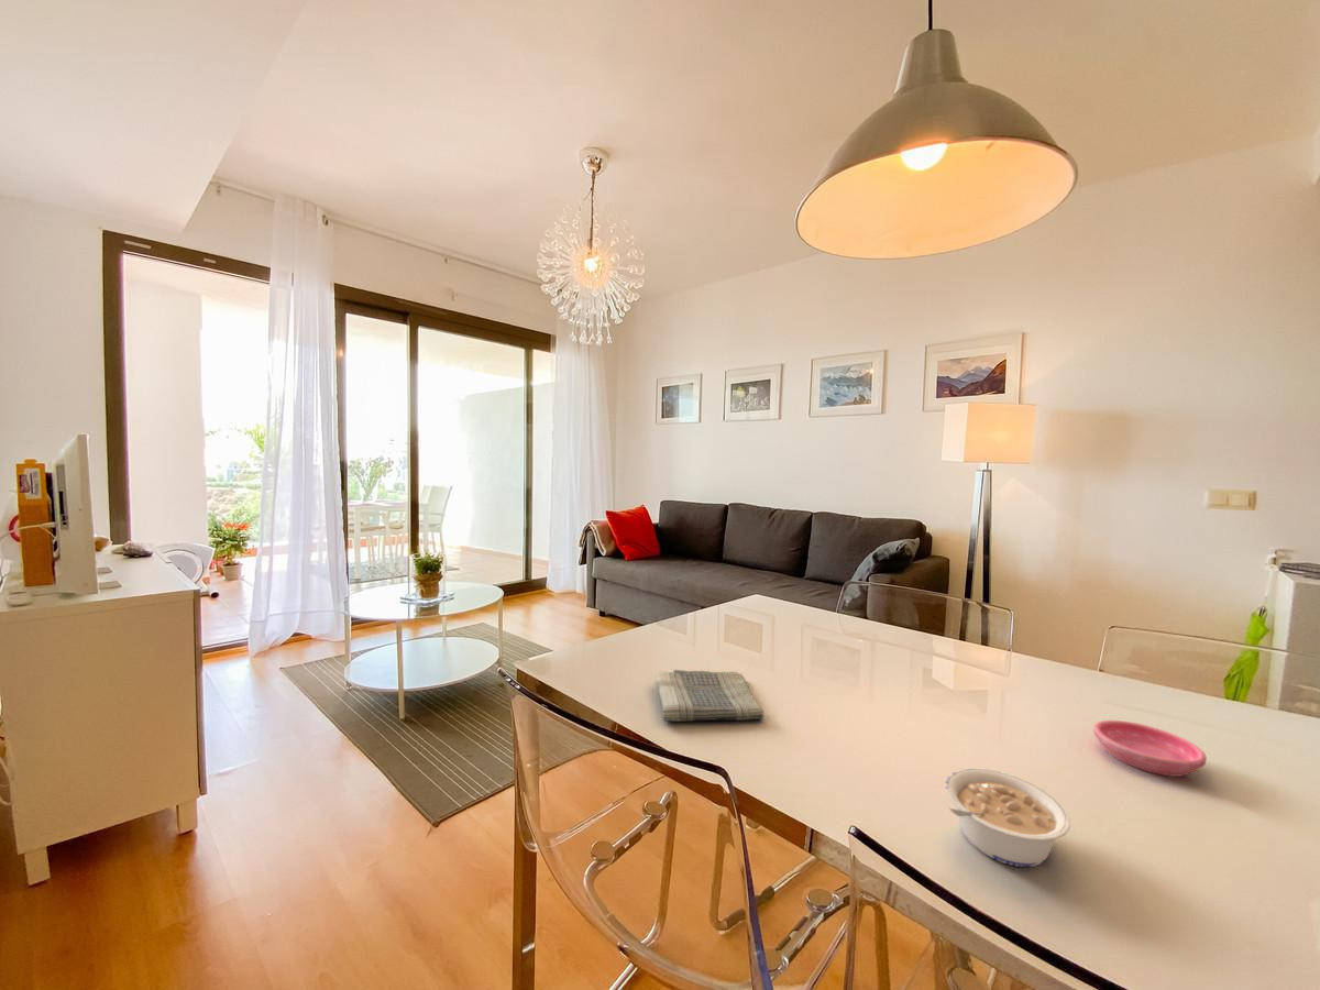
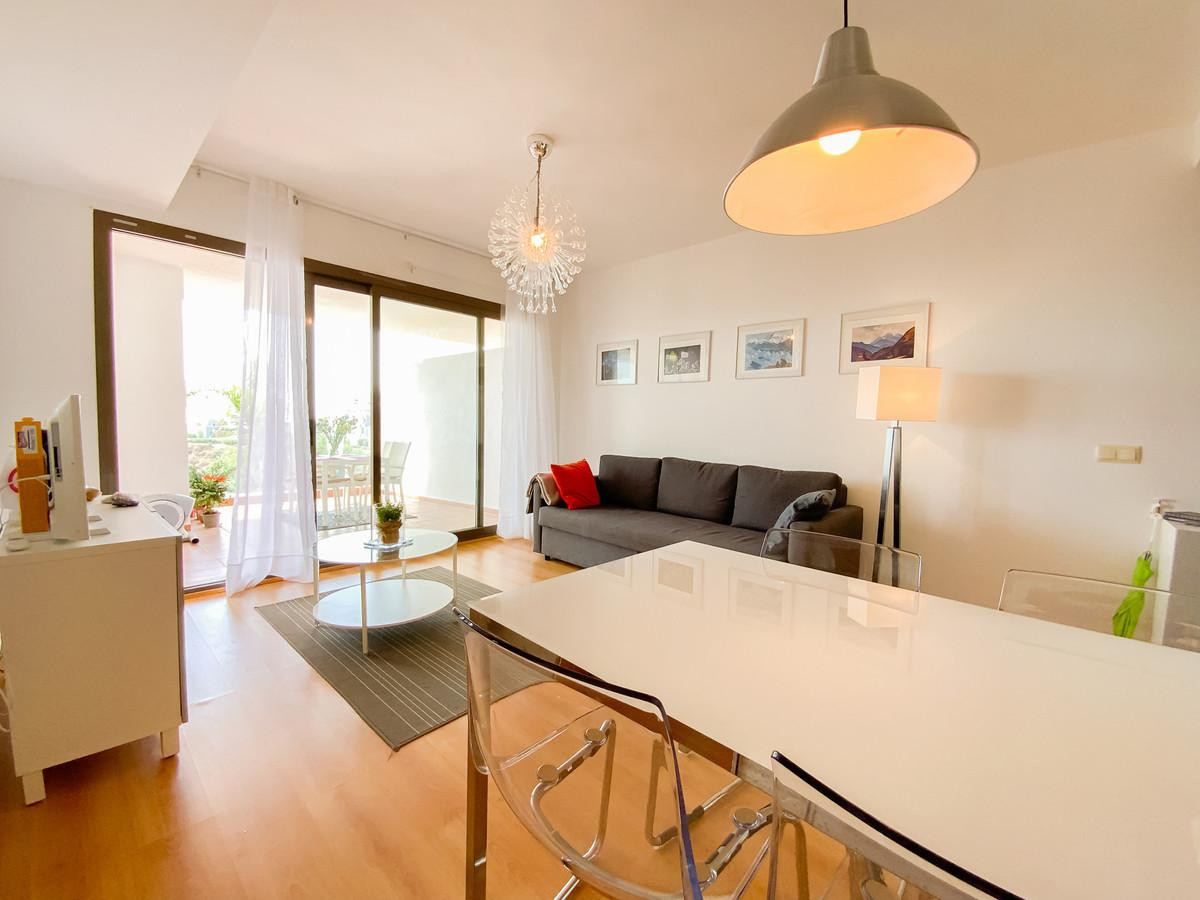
- legume [944,767,1071,869]
- saucer [1092,719,1208,778]
- dish towel [654,669,766,723]
